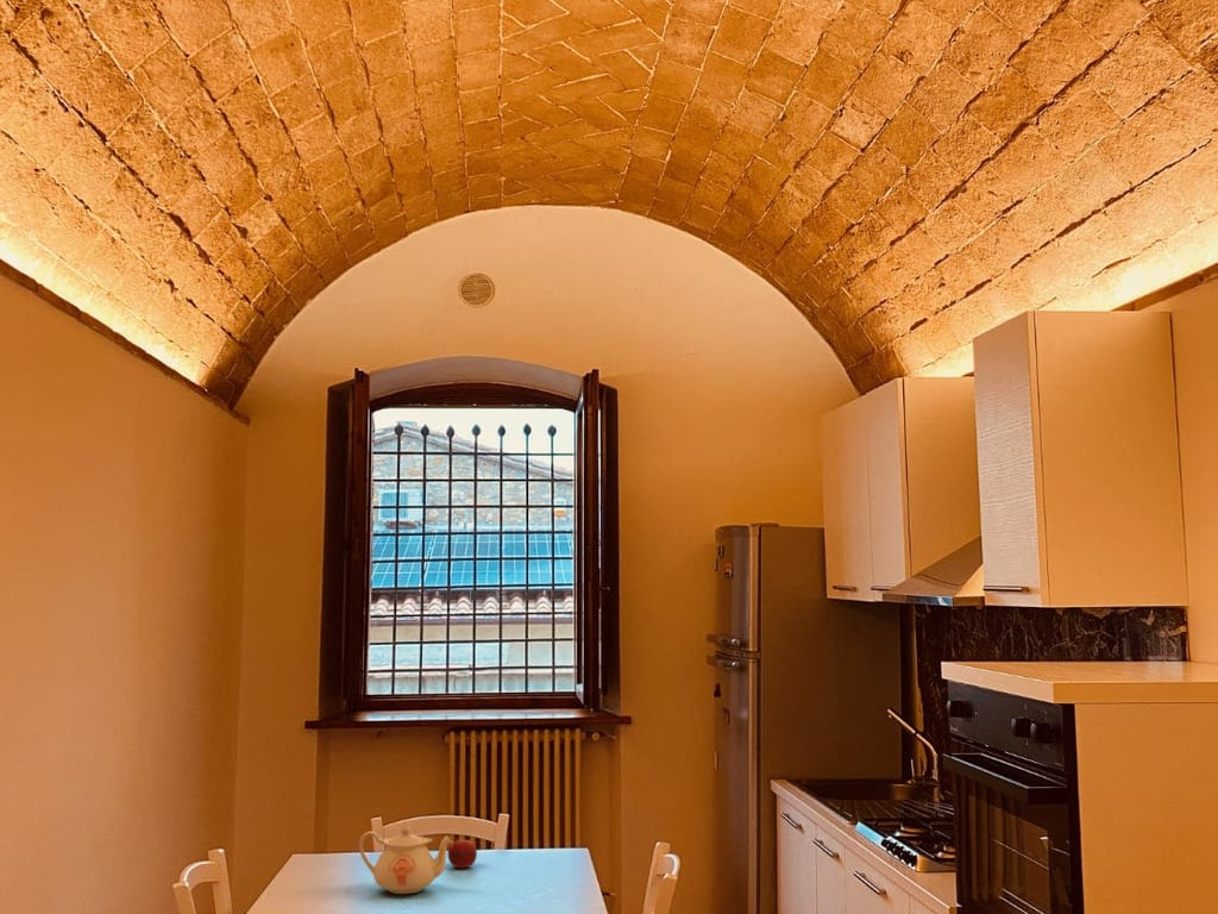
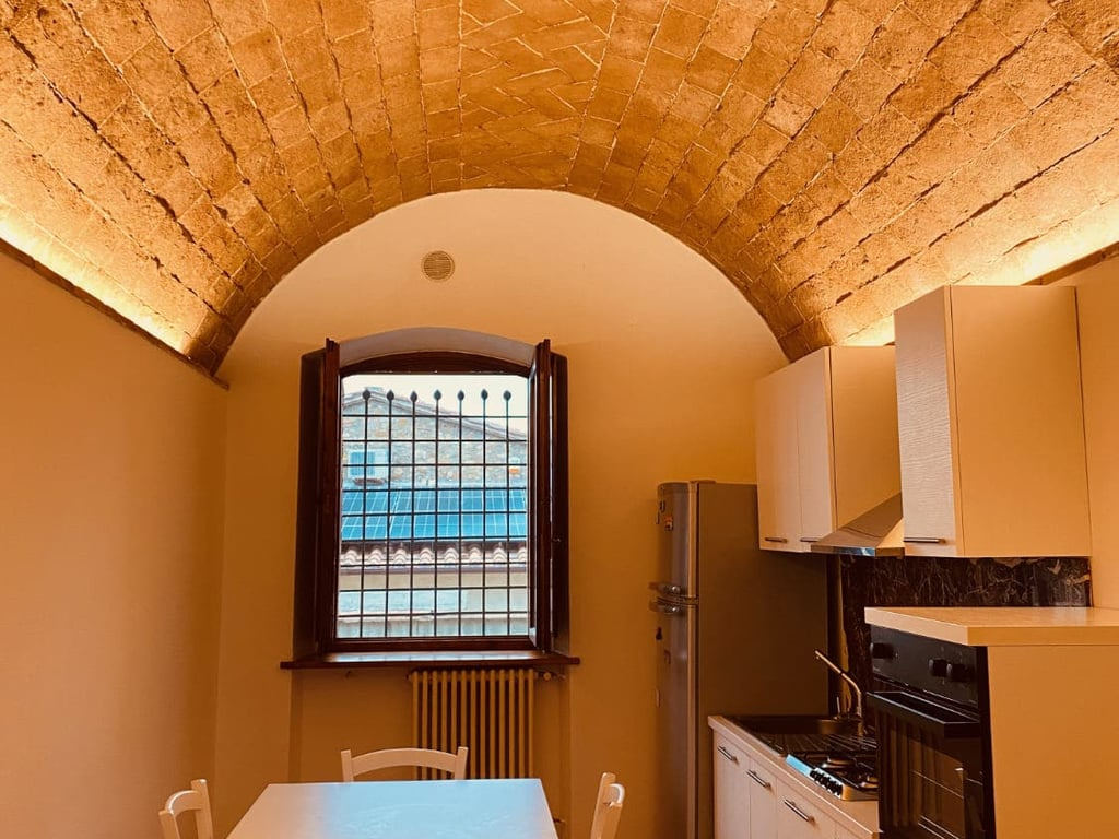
- fruit [446,838,478,869]
- teapot [358,824,453,895]
